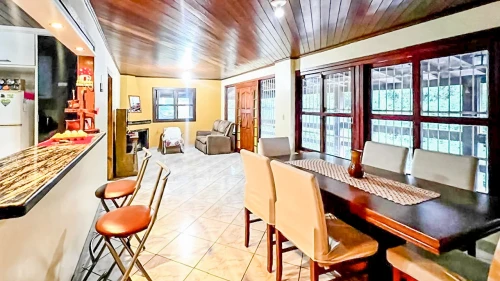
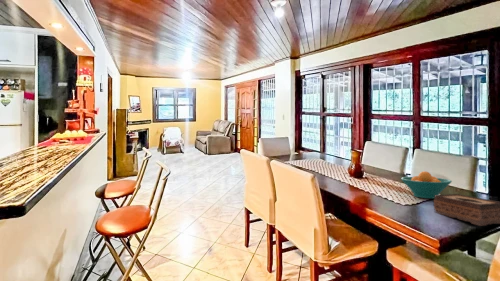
+ fruit bowl [400,170,453,199]
+ tissue box [433,193,500,227]
